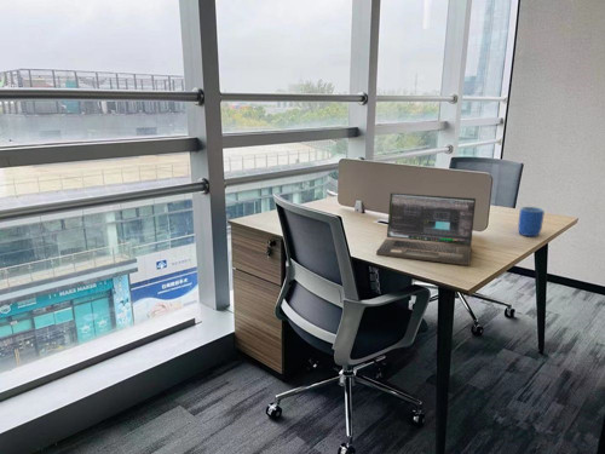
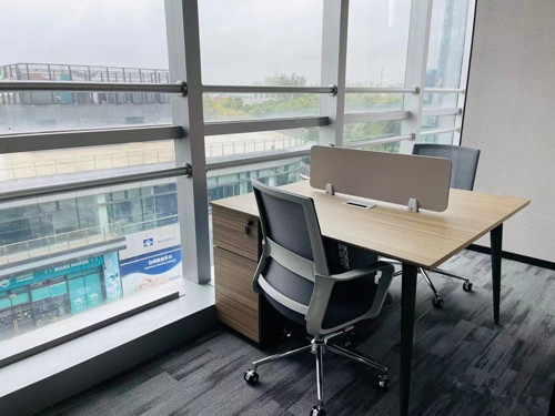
- mug [517,206,546,237]
- laptop [375,191,477,266]
